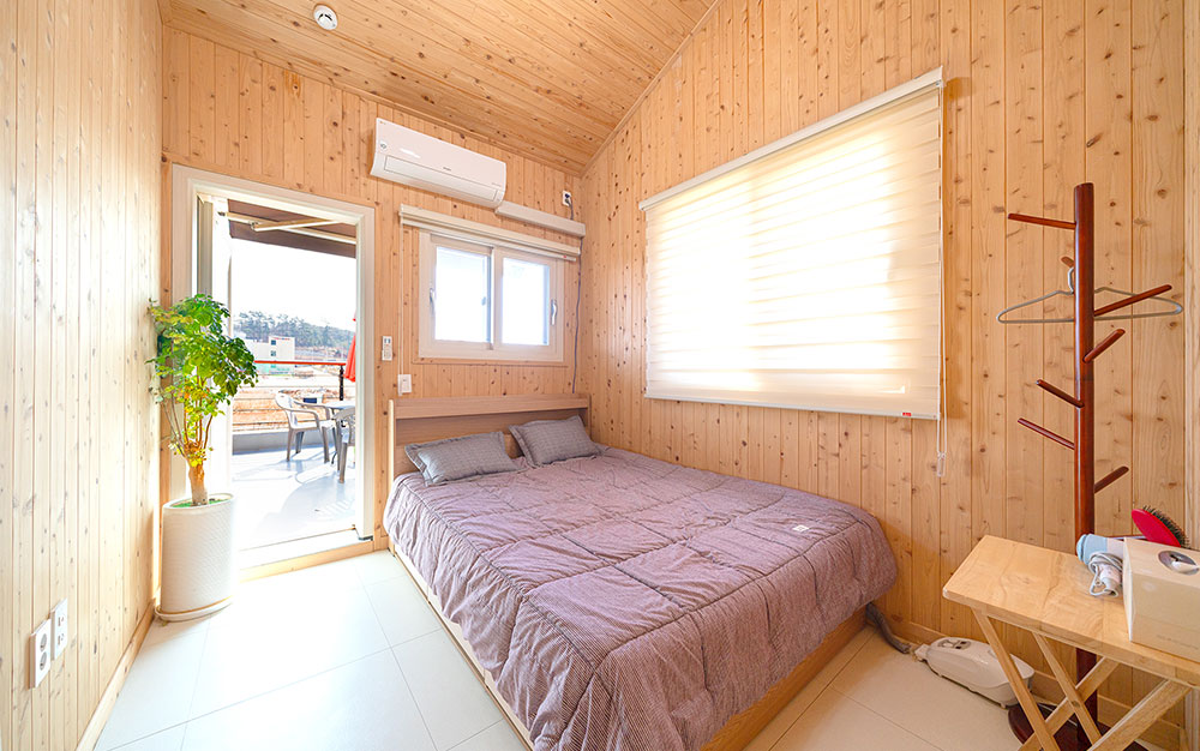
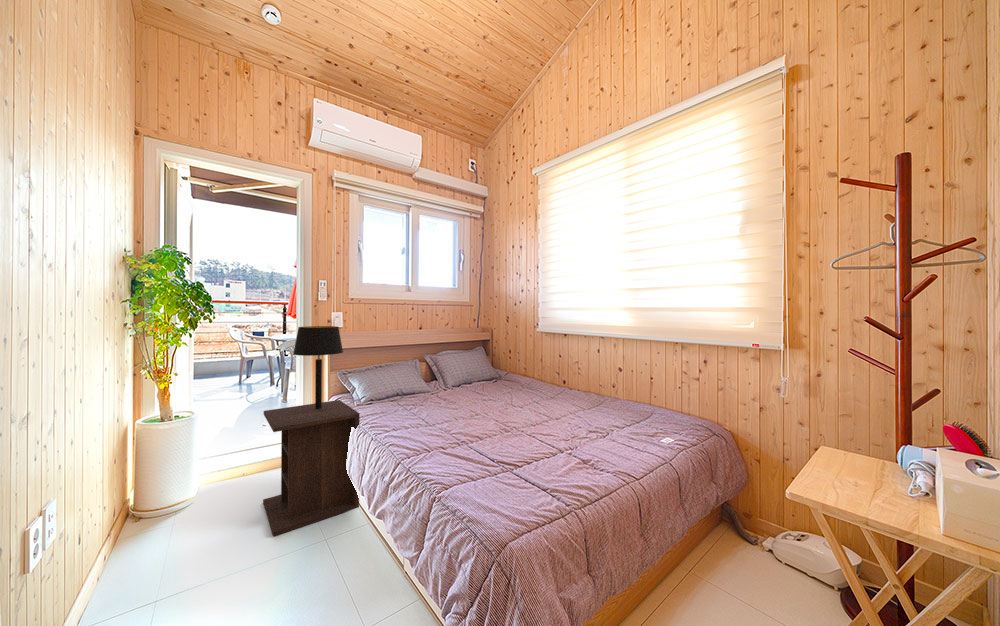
+ nightstand [262,399,361,537]
+ table lamp [292,325,344,409]
